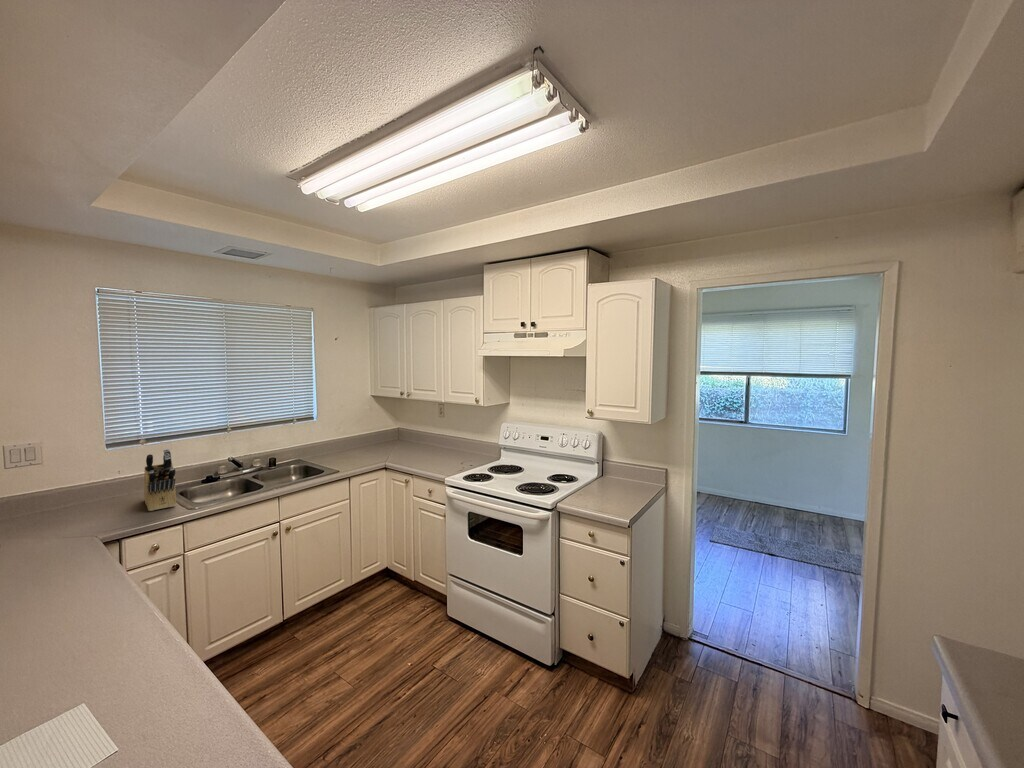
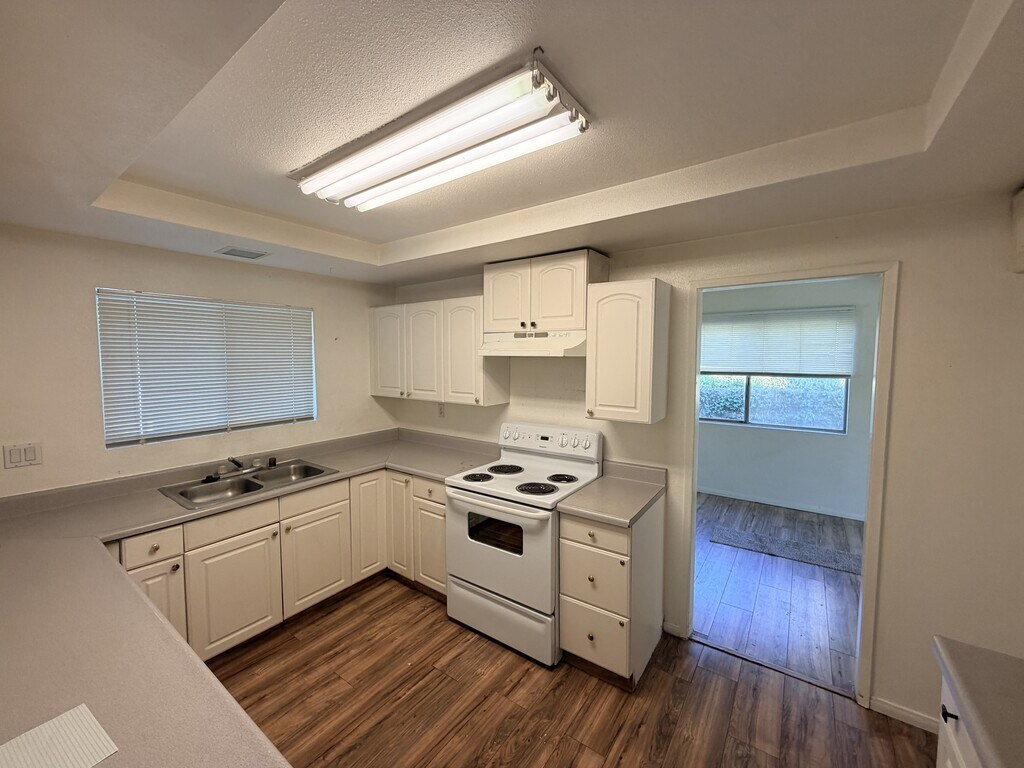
- knife block [143,448,177,512]
